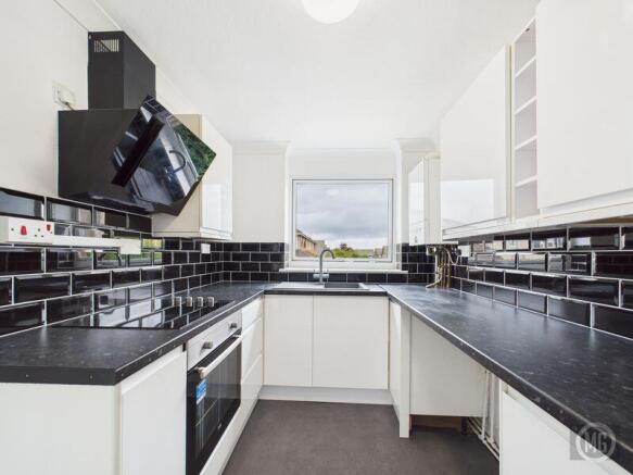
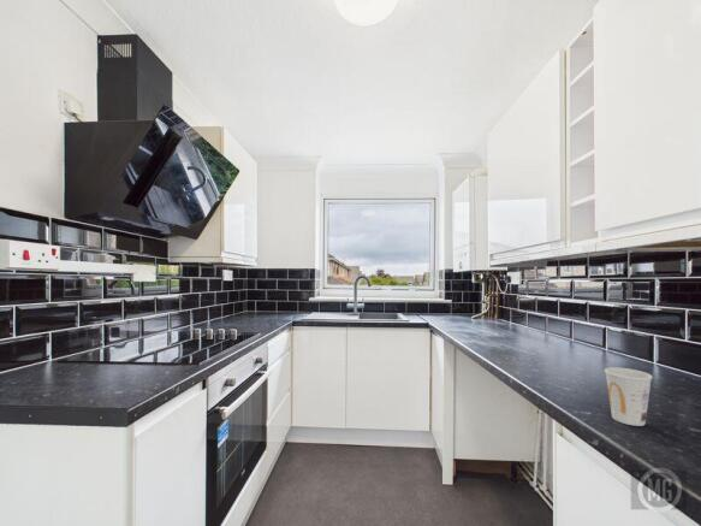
+ cup [604,366,654,427]
